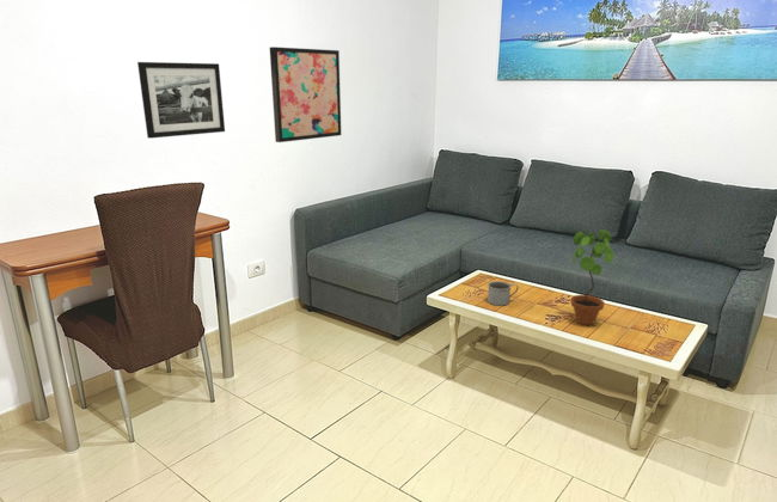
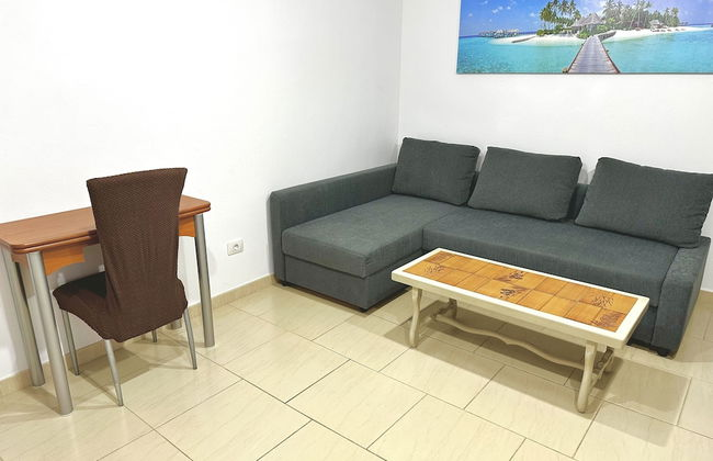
- wall art [269,45,342,143]
- potted plant [569,228,614,326]
- picture frame [136,61,226,140]
- mug [487,280,519,307]
